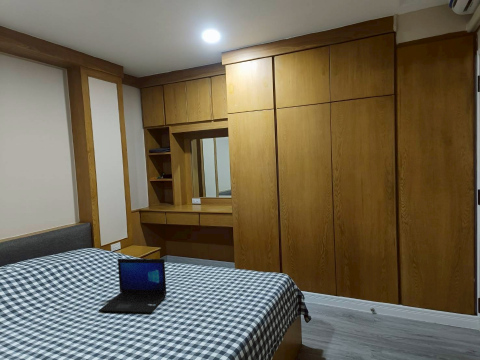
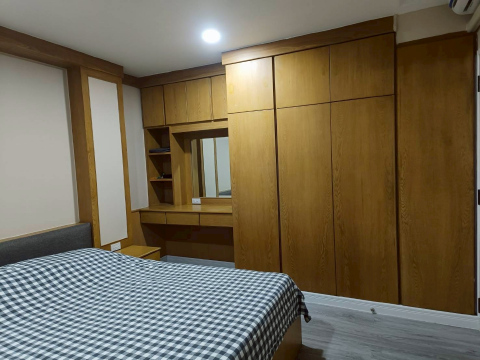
- laptop [98,258,167,314]
